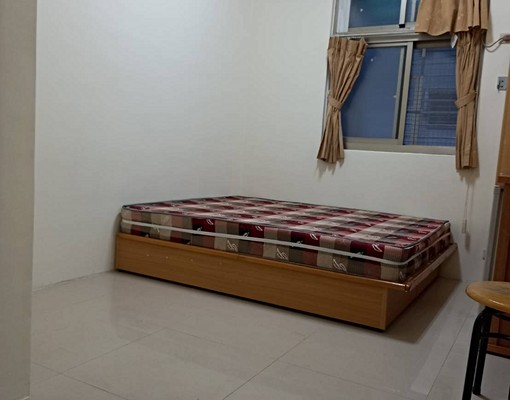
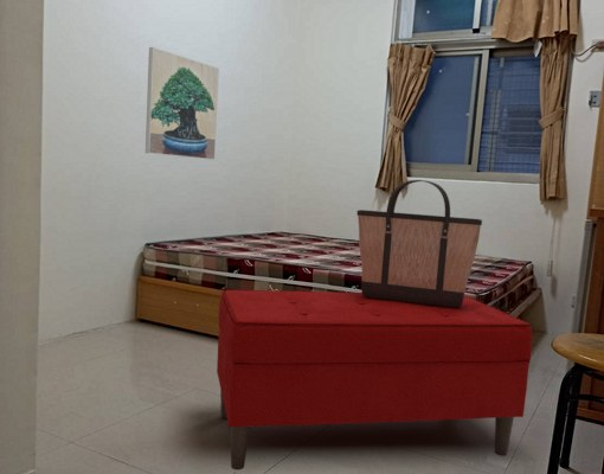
+ shopping bag [355,179,483,308]
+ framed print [144,46,220,161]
+ bench [216,289,533,470]
